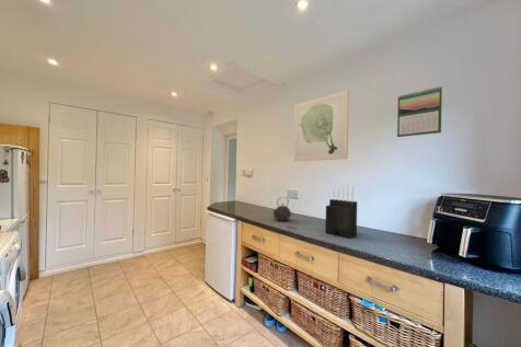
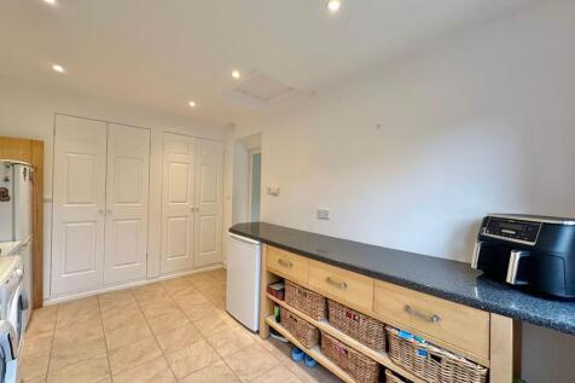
- kettle [273,196,292,222]
- calendar [396,85,443,138]
- wall art [293,89,350,162]
- knife block [324,183,358,240]
